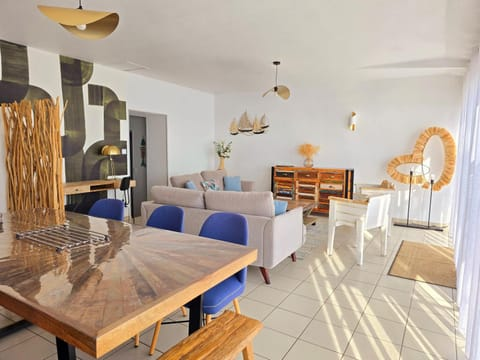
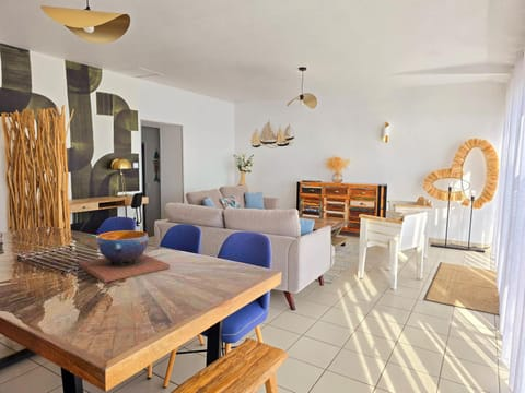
+ decorative bowl [78,229,171,284]
